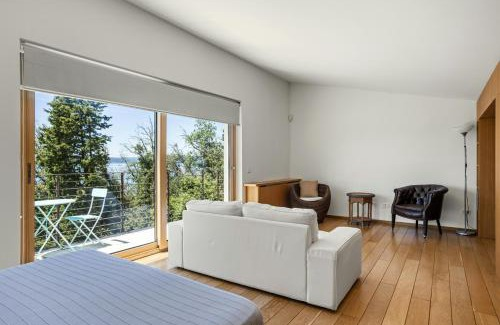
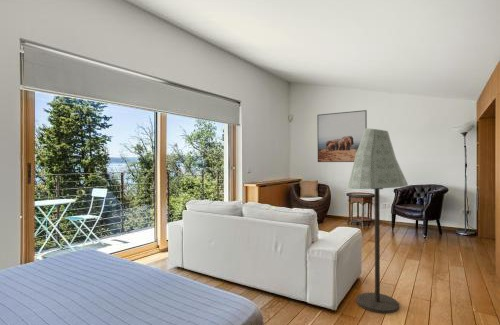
+ floor lamp [347,127,409,315]
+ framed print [316,109,368,163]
